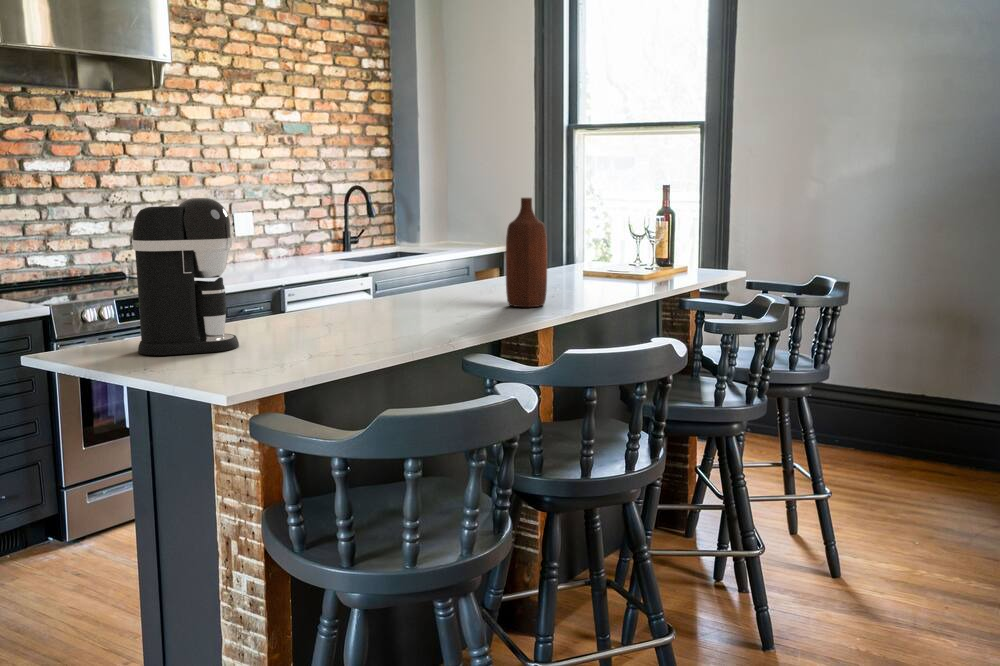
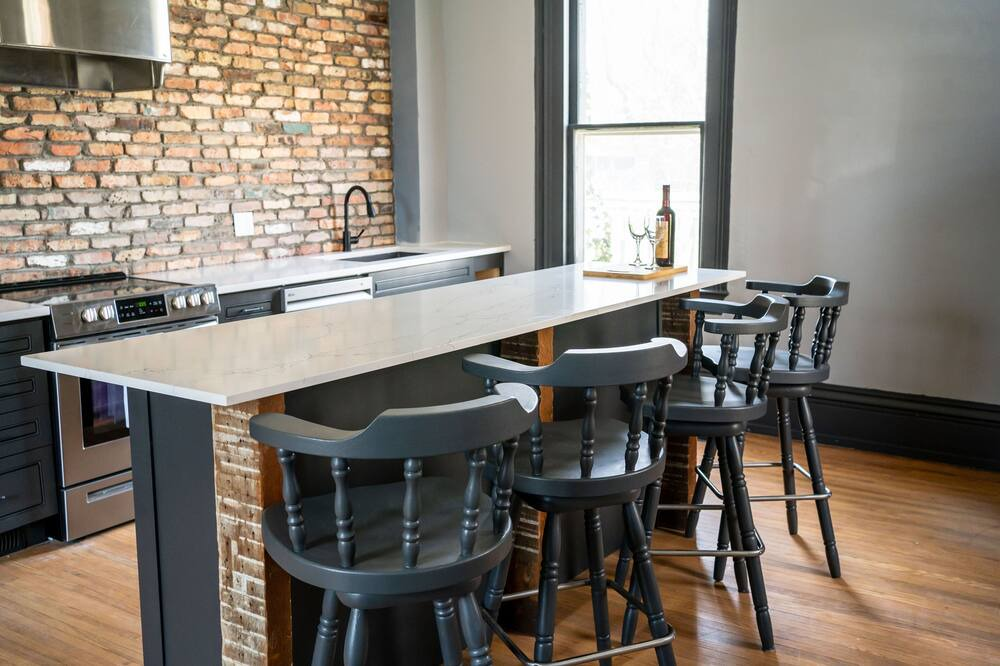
- coffee maker [131,197,240,356]
- bottle [505,197,548,308]
